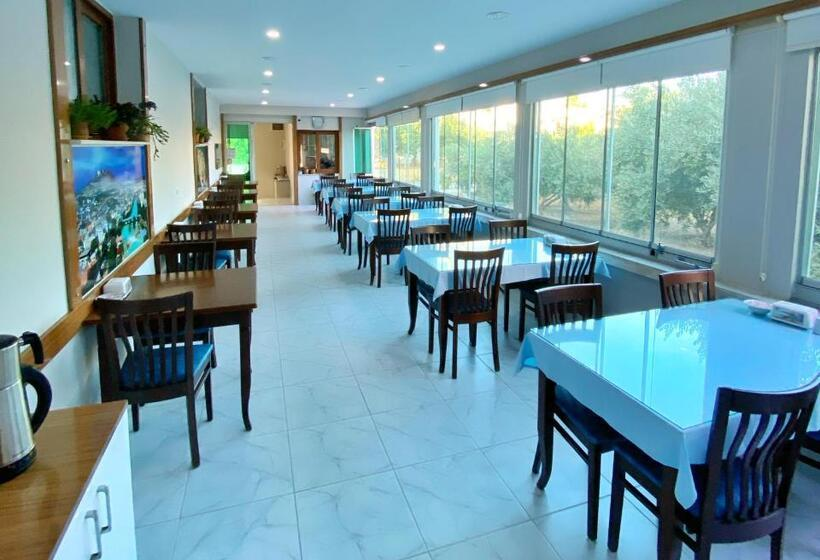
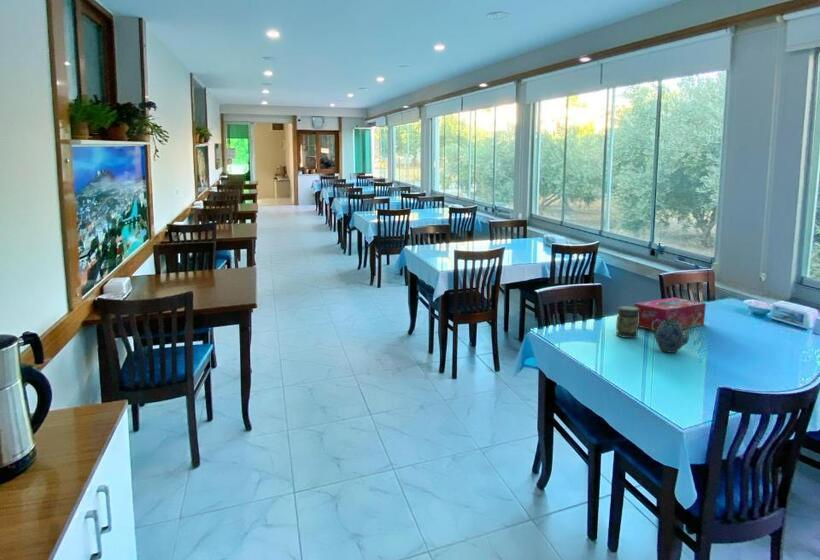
+ tissue box [633,297,707,332]
+ teapot [651,319,692,354]
+ jar [615,305,639,339]
